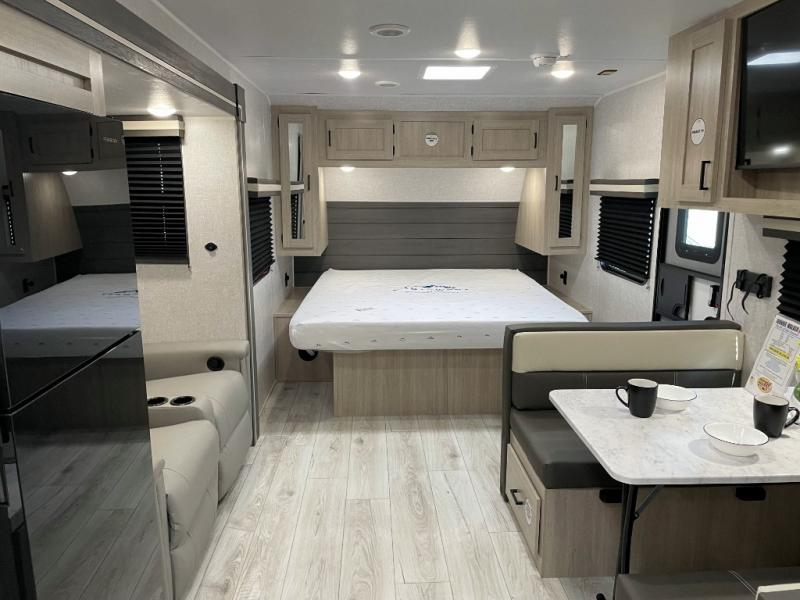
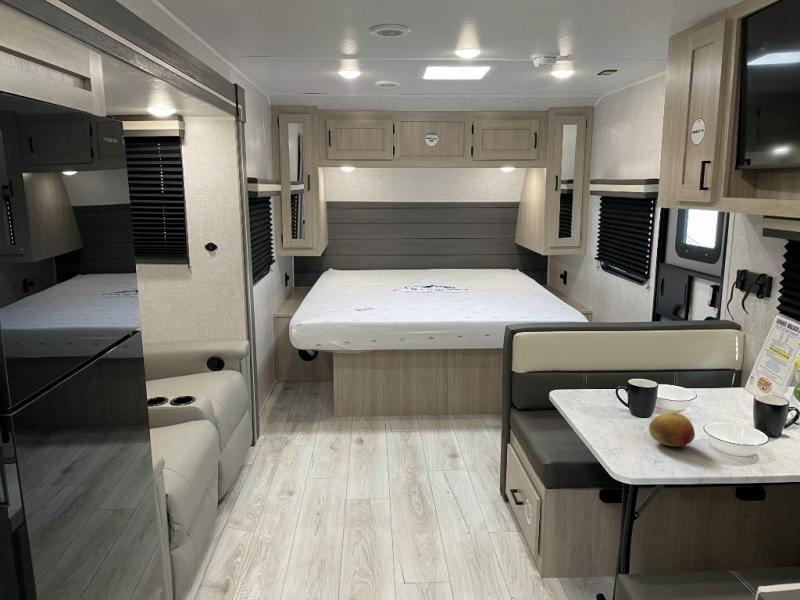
+ fruit [648,411,696,448]
